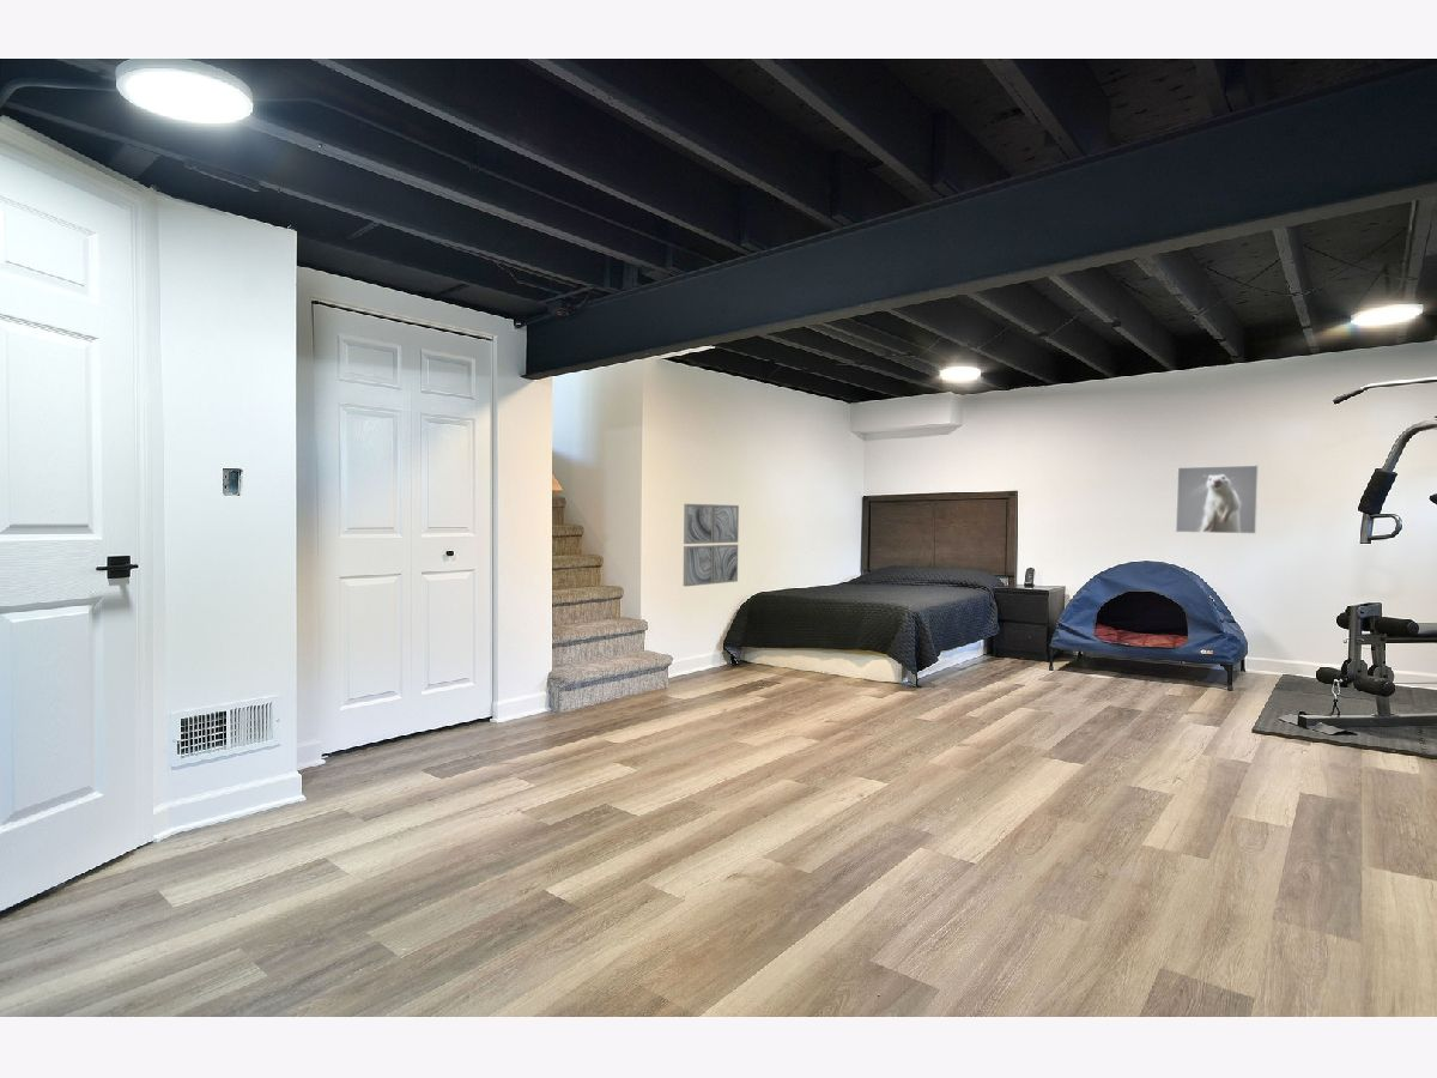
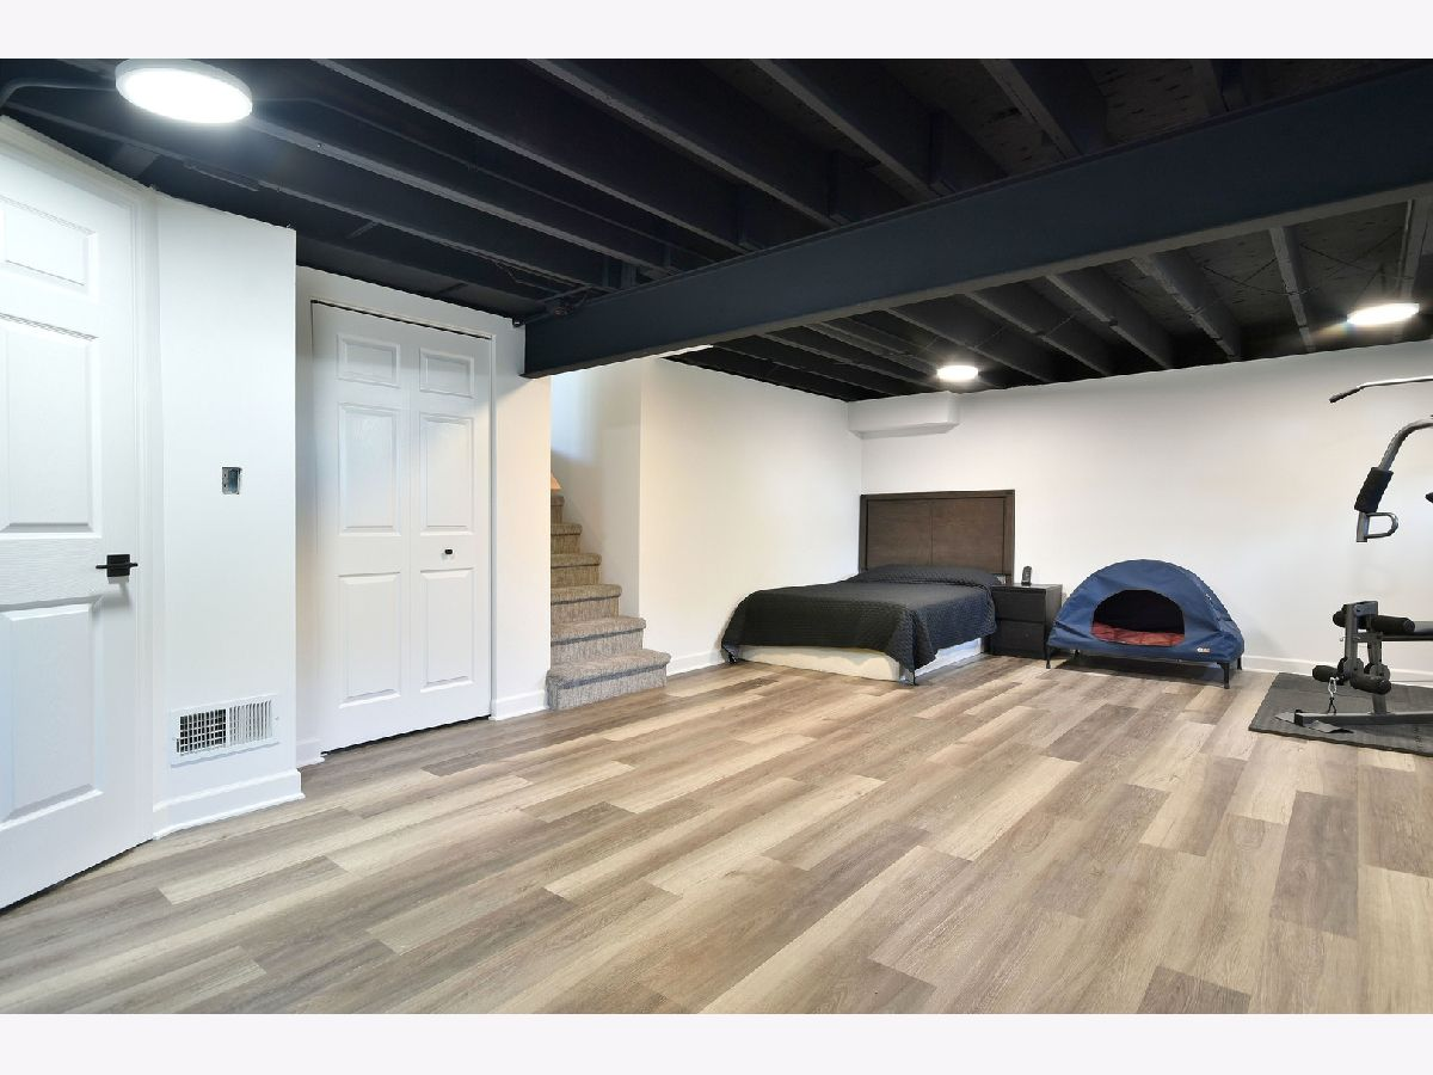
- wall art [683,503,740,588]
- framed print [1175,464,1260,535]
